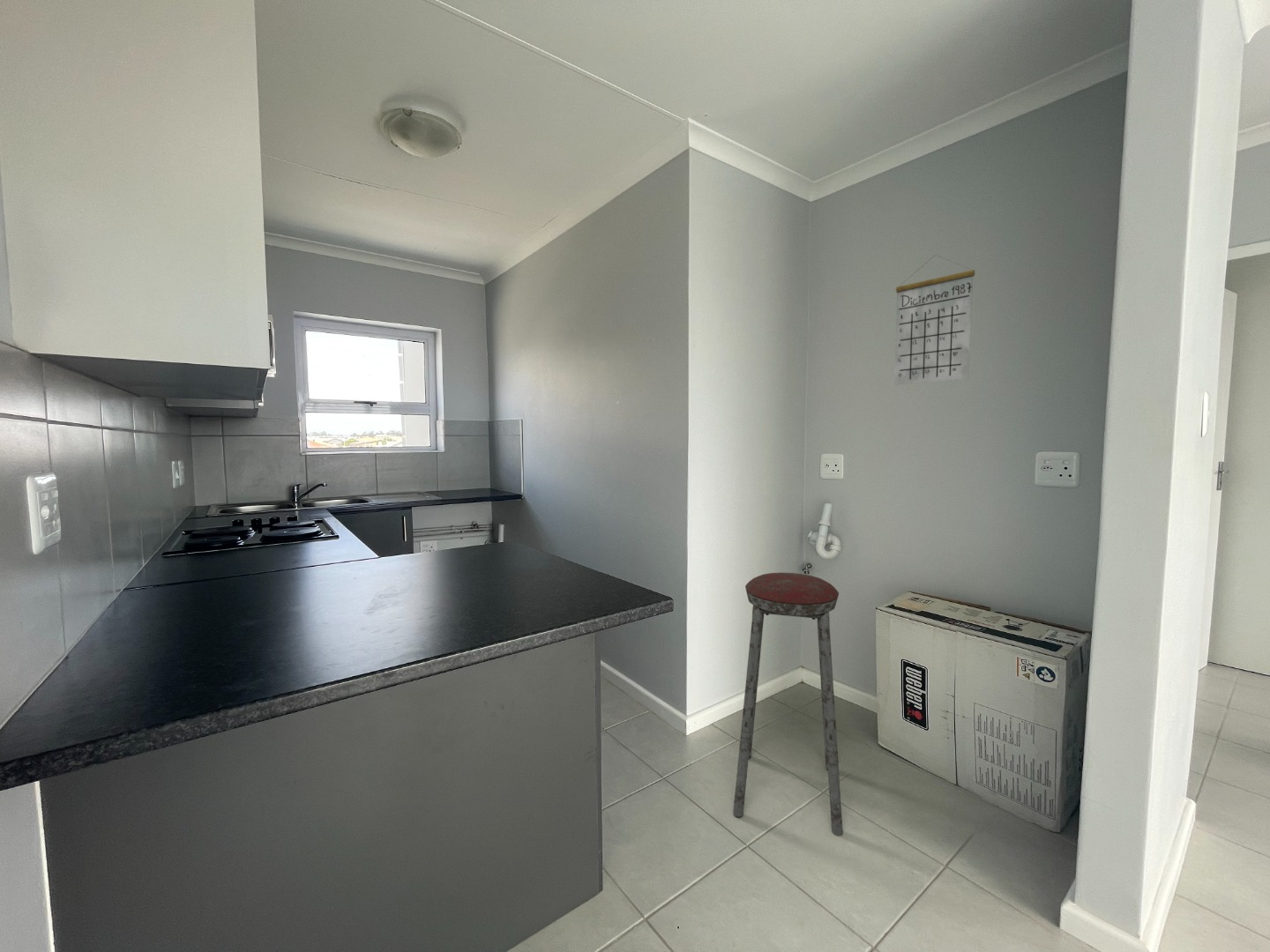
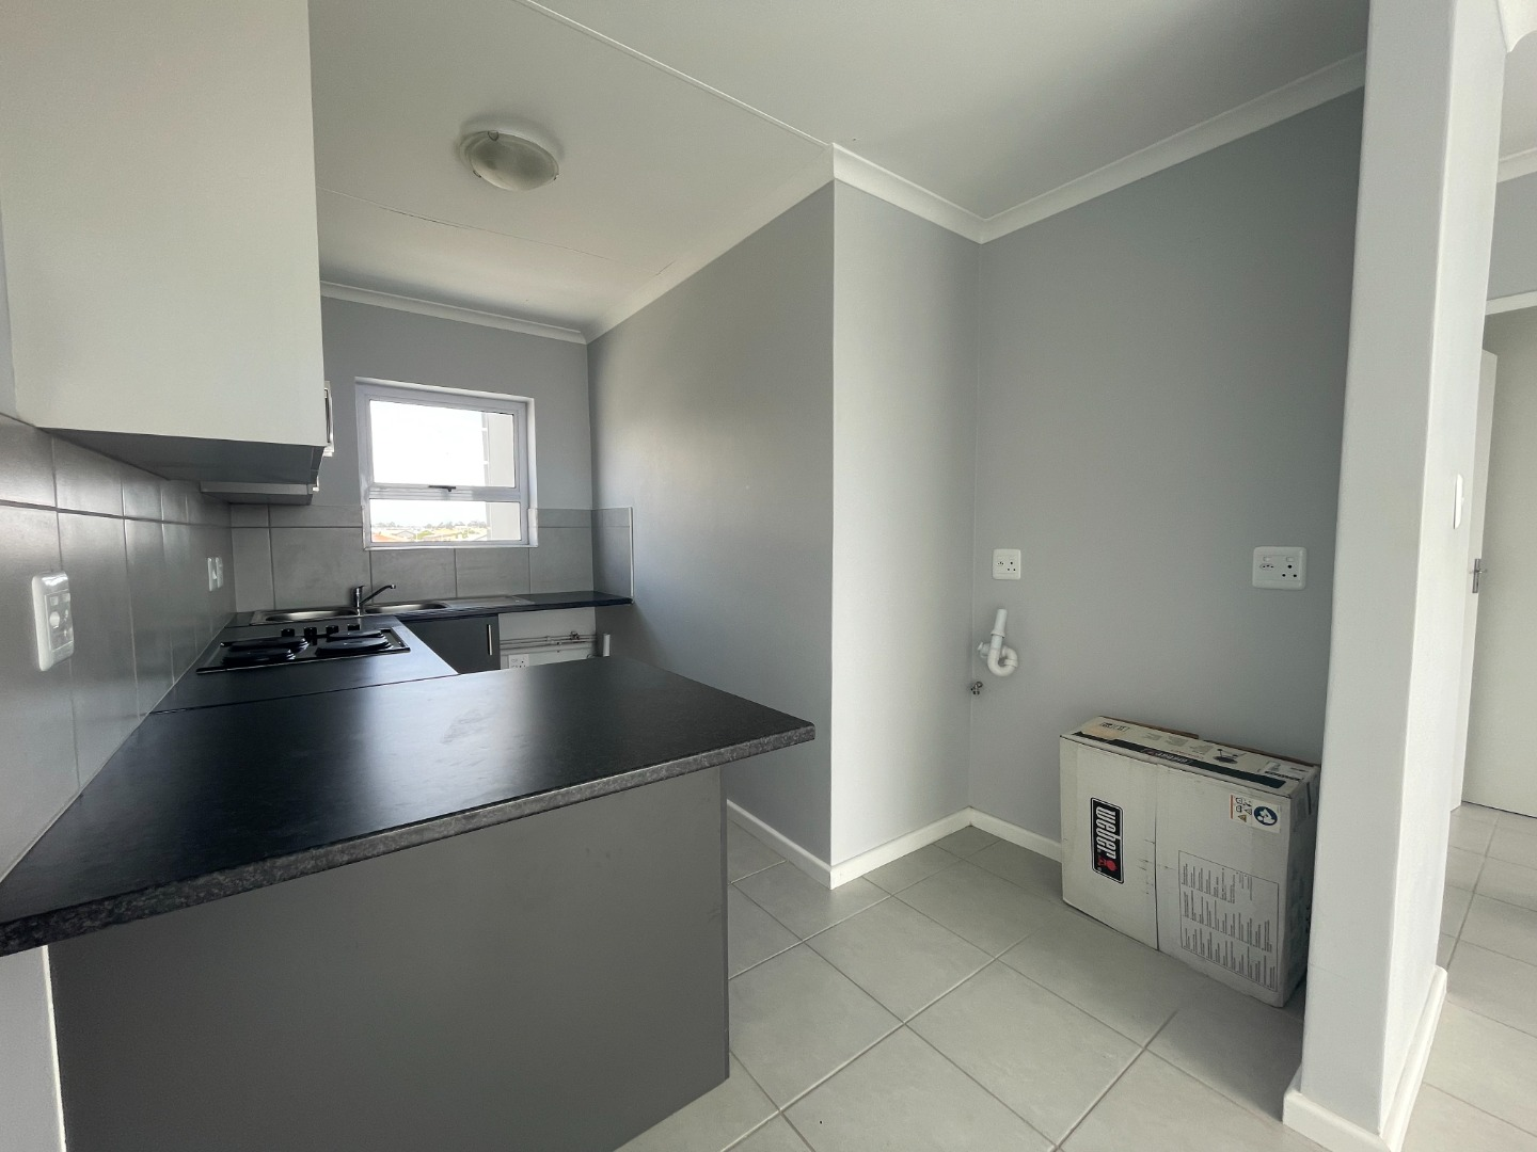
- music stool [732,572,844,837]
- calendar [893,254,975,386]
